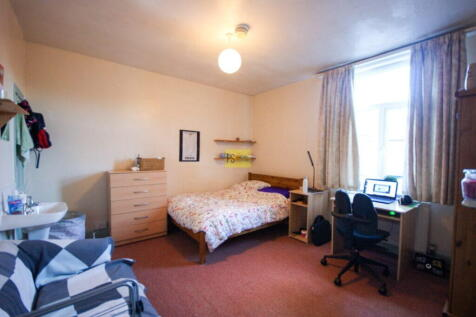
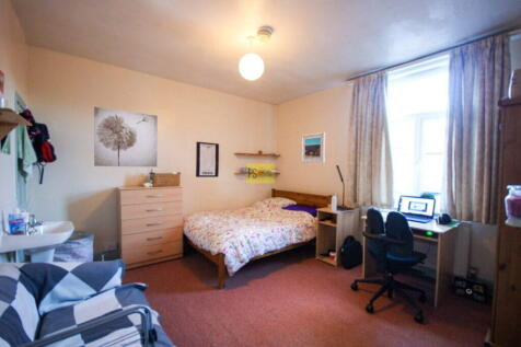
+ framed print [300,131,326,163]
+ wall art [93,106,159,167]
